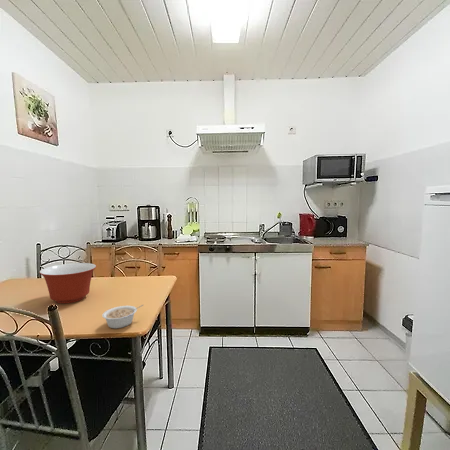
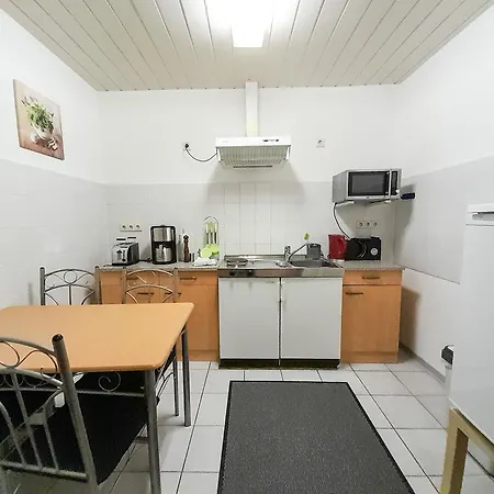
- legume [101,304,144,329]
- mixing bowl [38,262,97,304]
